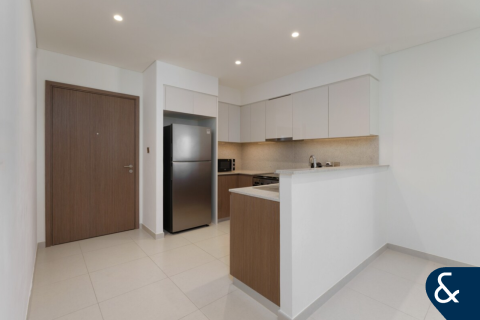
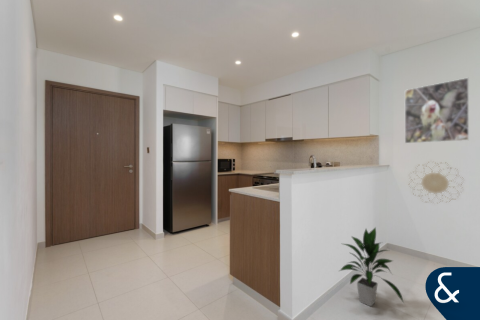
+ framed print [404,77,470,144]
+ decorative wall piece [407,160,465,205]
+ indoor plant [339,226,405,307]
